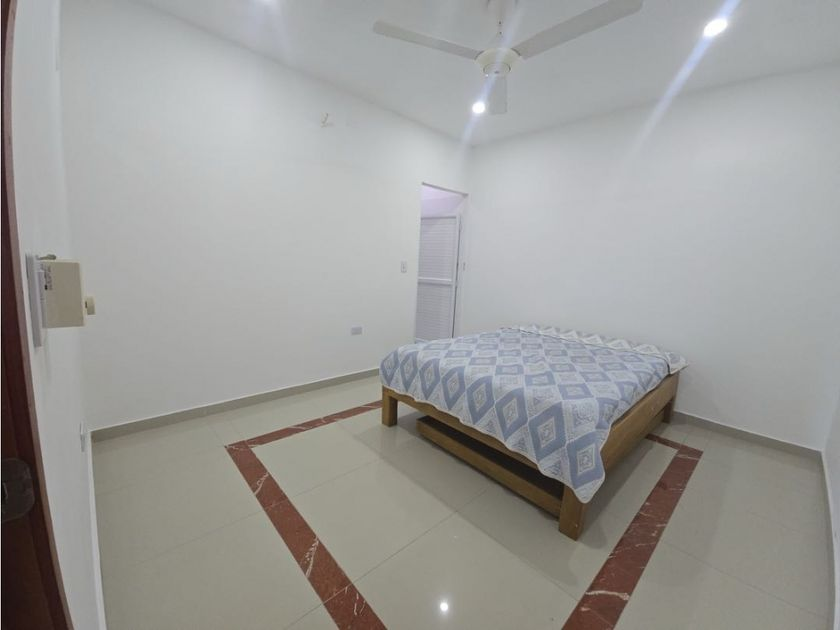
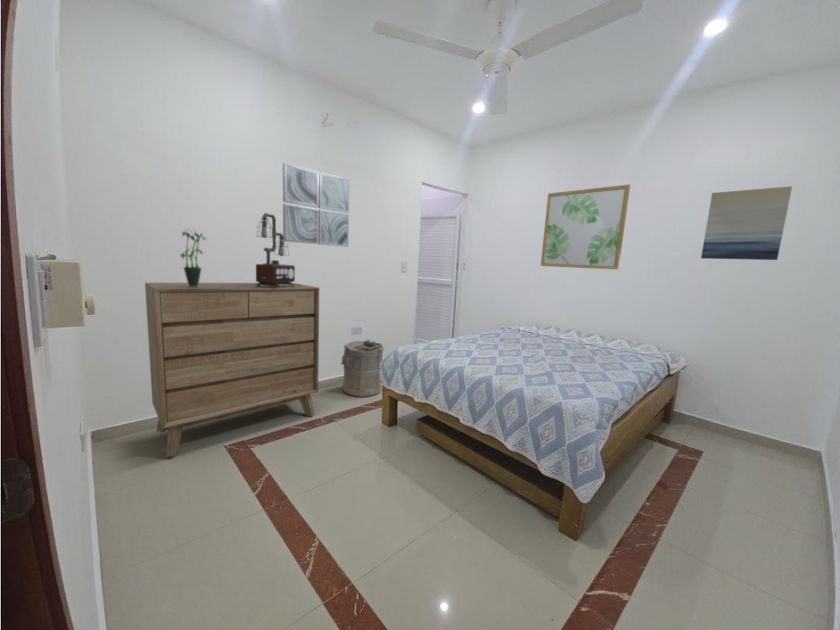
+ table lamp [255,212,301,288]
+ wall art [540,184,631,270]
+ dresser [144,282,320,458]
+ wall art [700,185,793,261]
+ laundry hamper [340,338,385,398]
+ wall art [282,162,351,248]
+ potted plant [179,228,207,287]
